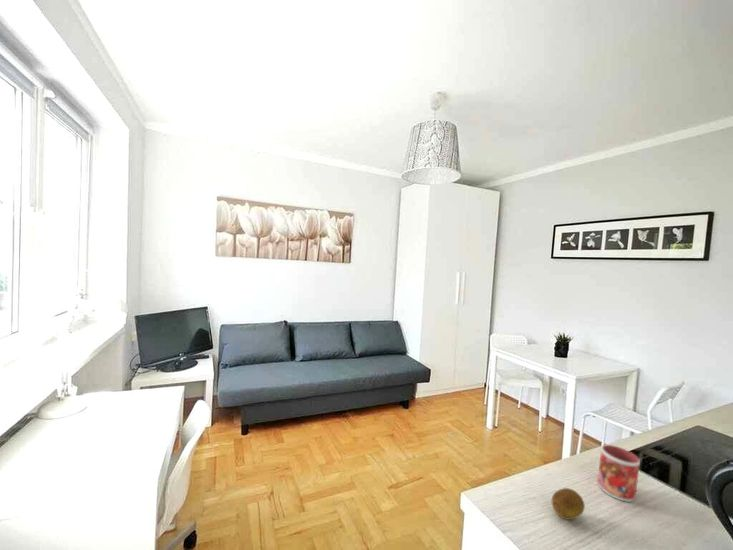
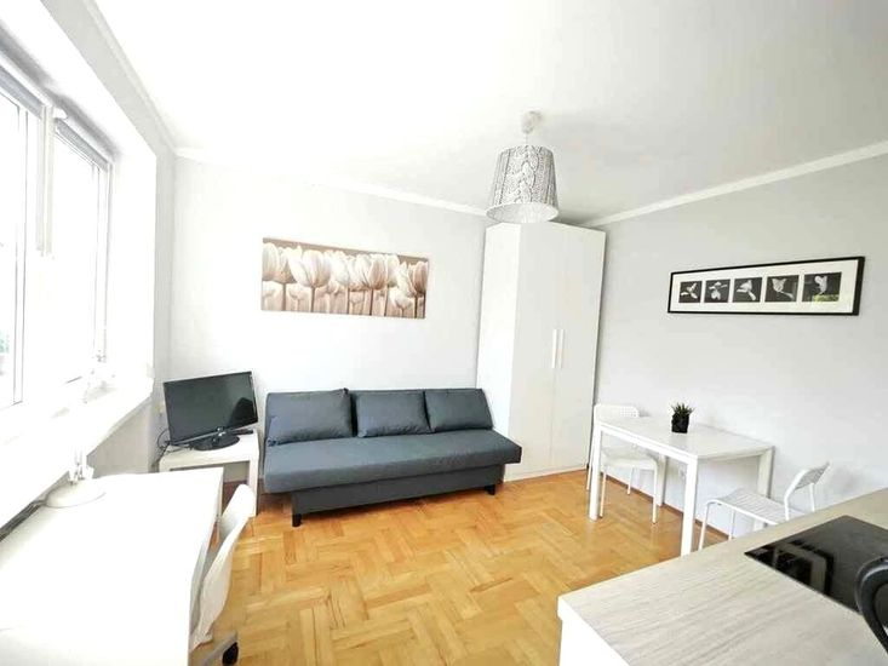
- mug [597,444,641,503]
- fruit [551,487,586,521]
